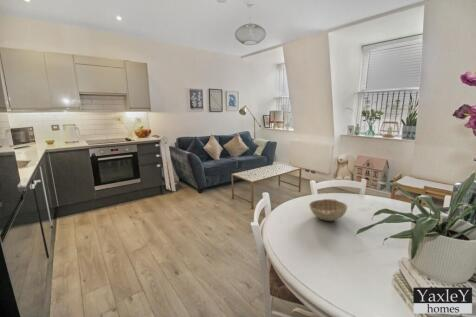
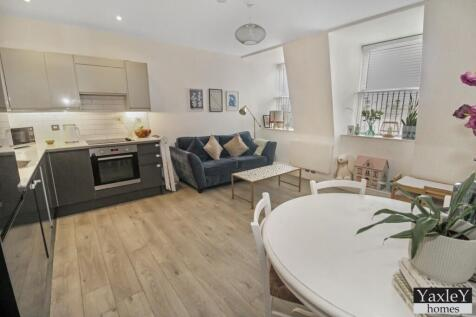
- decorative bowl [308,198,348,222]
